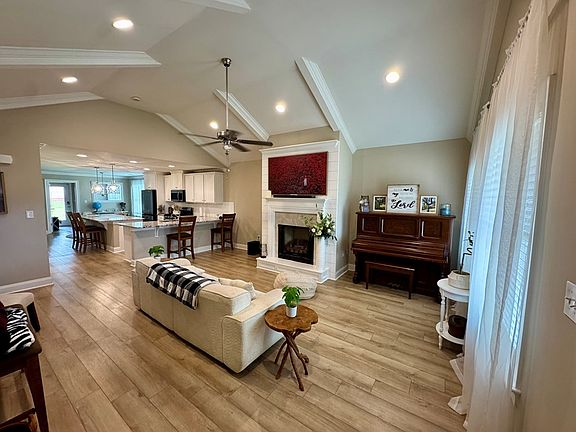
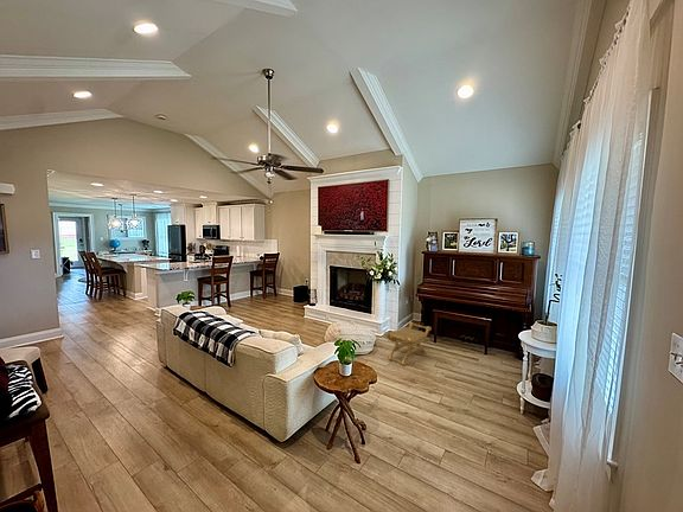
+ stool [383,321,433,366]
